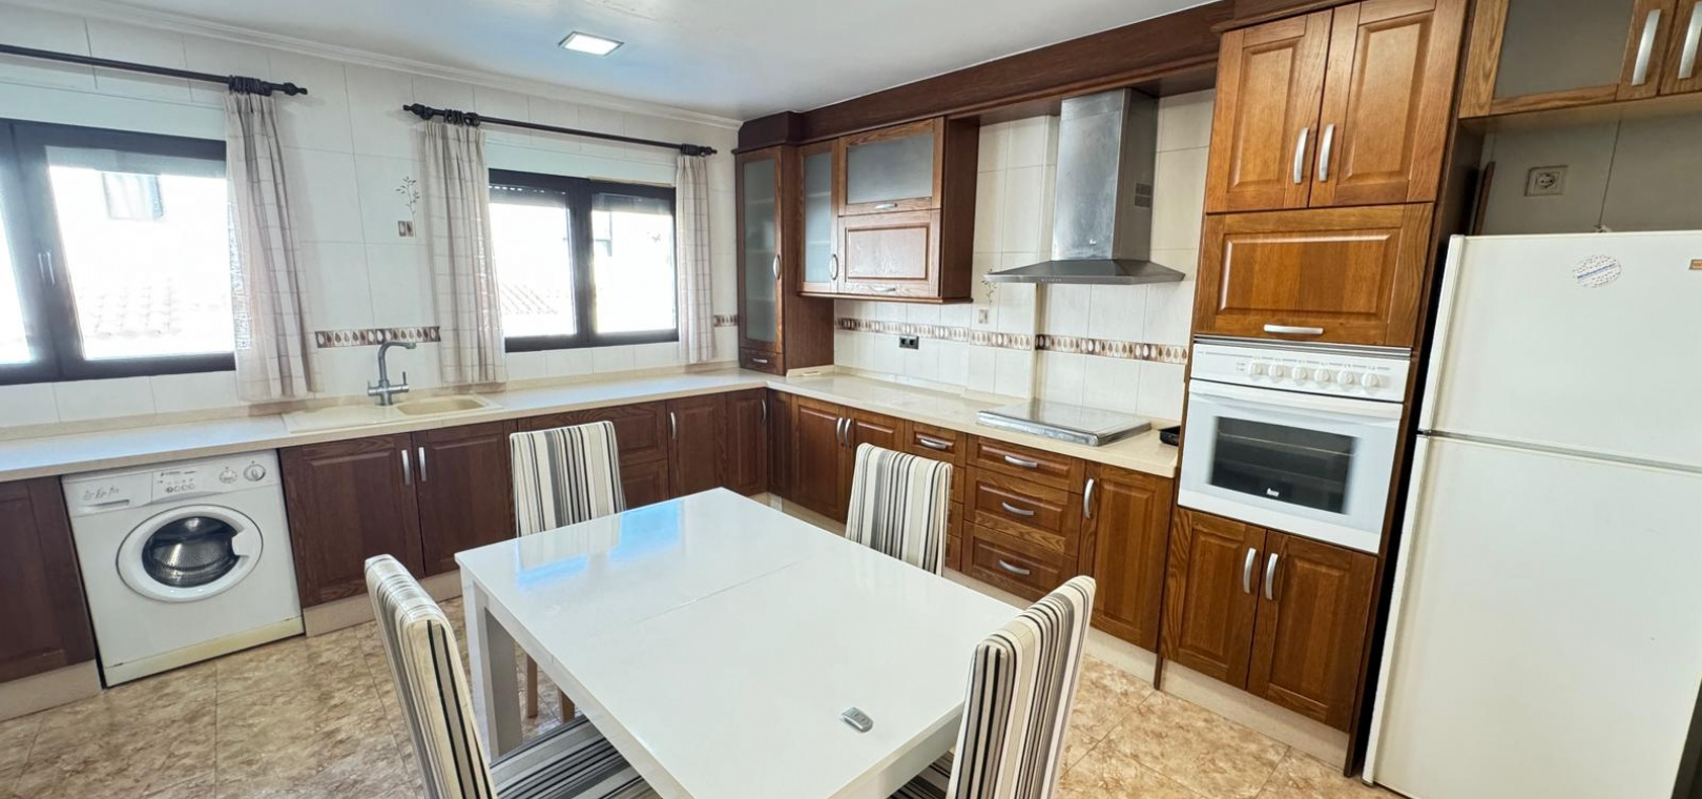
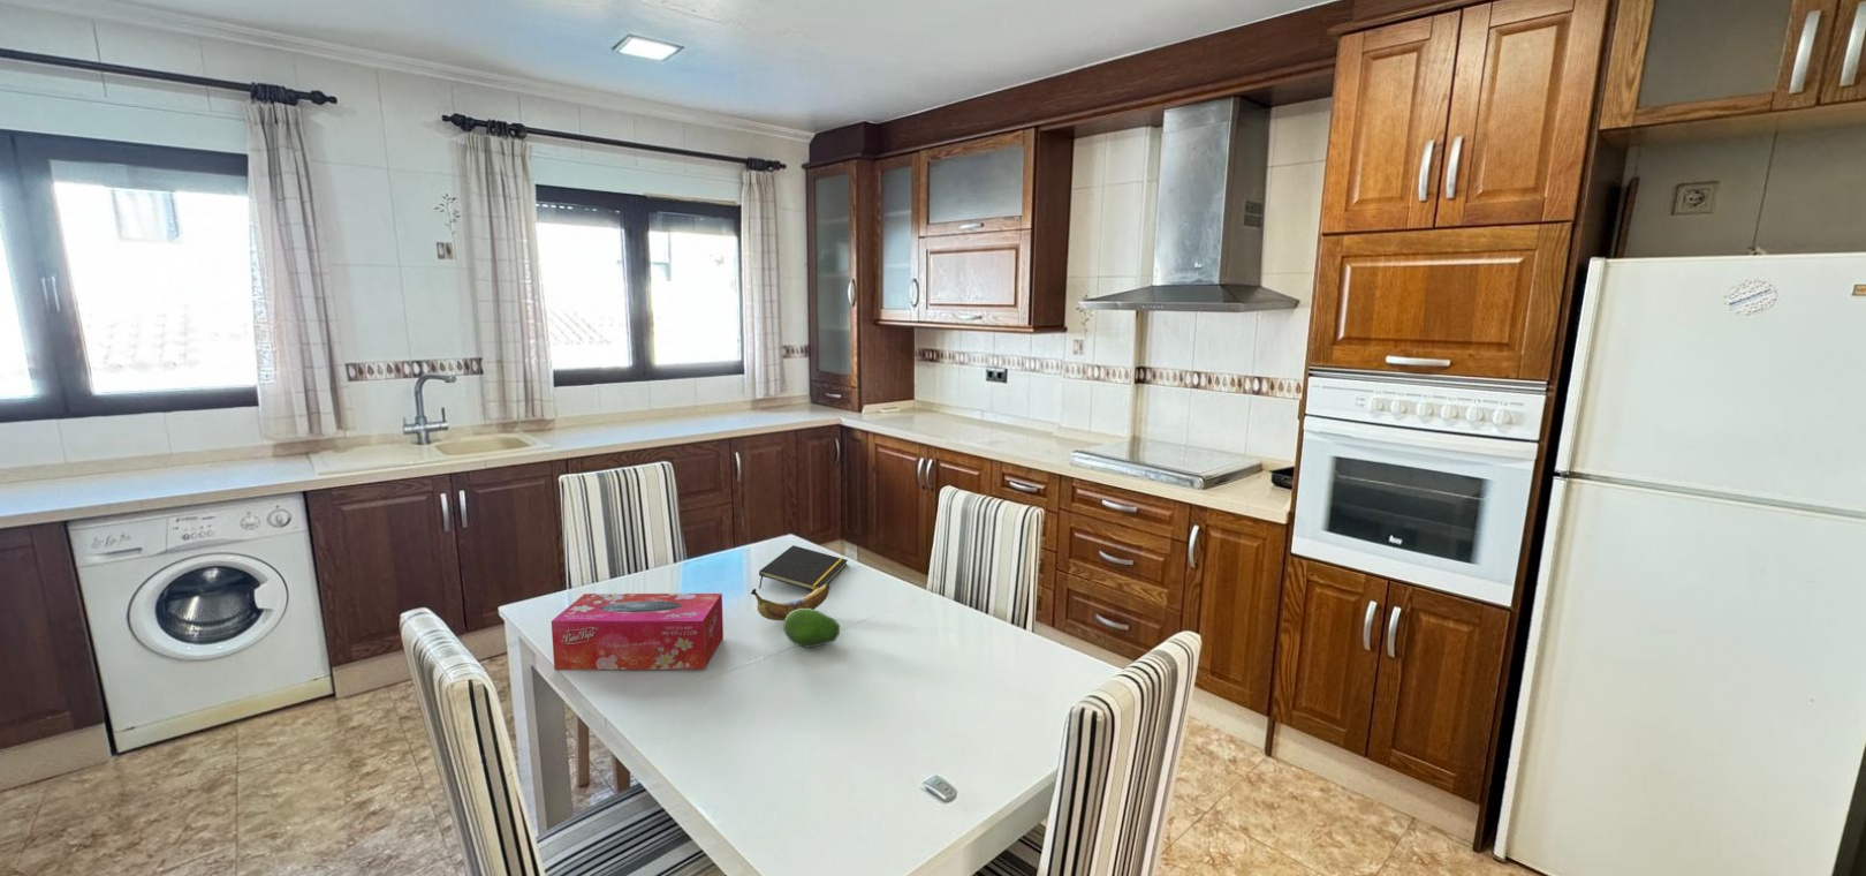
+ banana [750,583,831,621]
+ fruit [782,608,841,649]
+ tissue box [551,593,725,671]
+ notepad [758,544,849,592]
